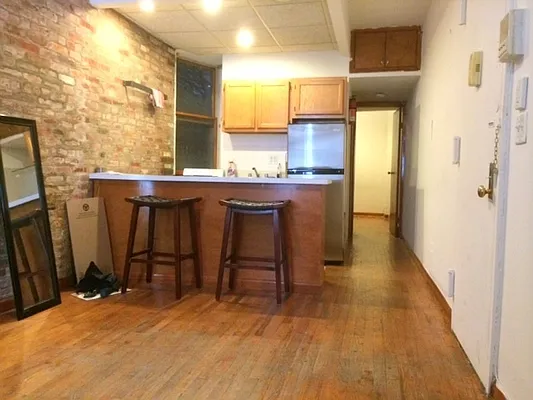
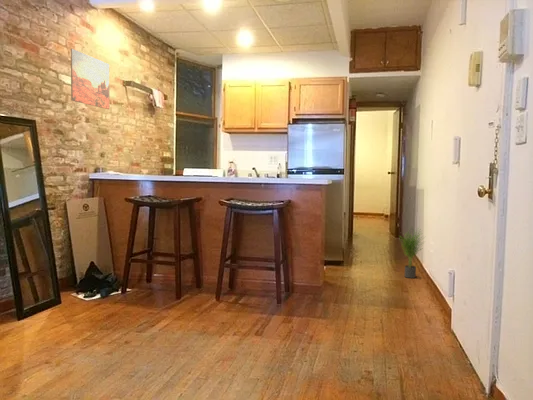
+ wall art [70,48,110,110]
+ potted plant [399,225,427,279]
